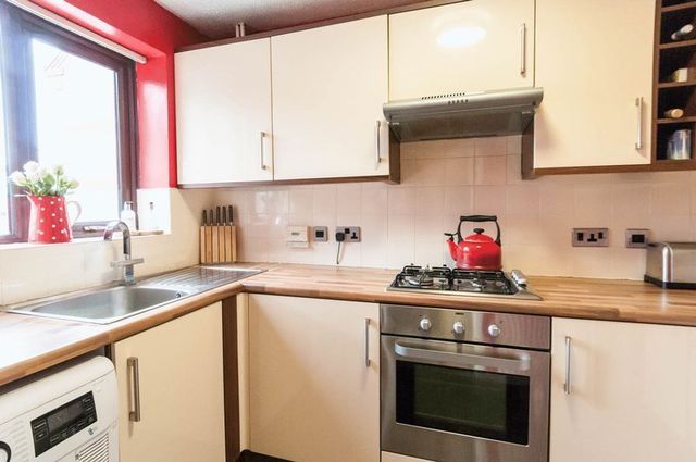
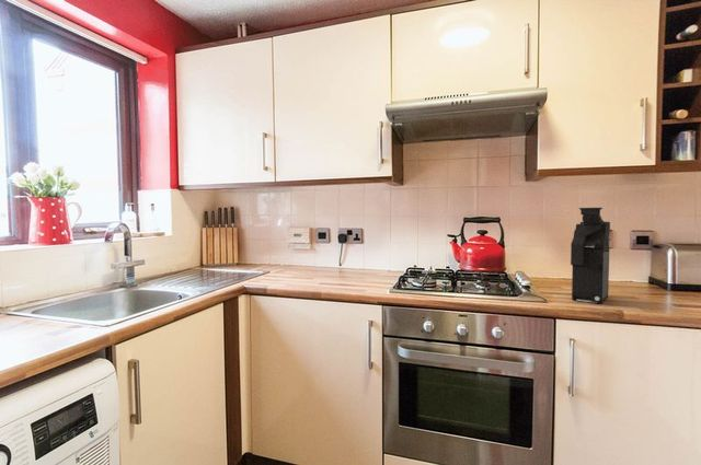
+ coffee maker [570,207,611,304]
